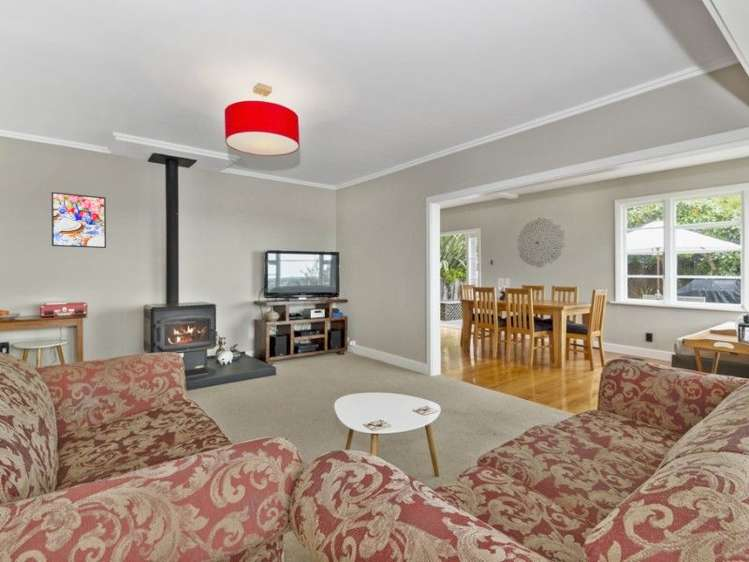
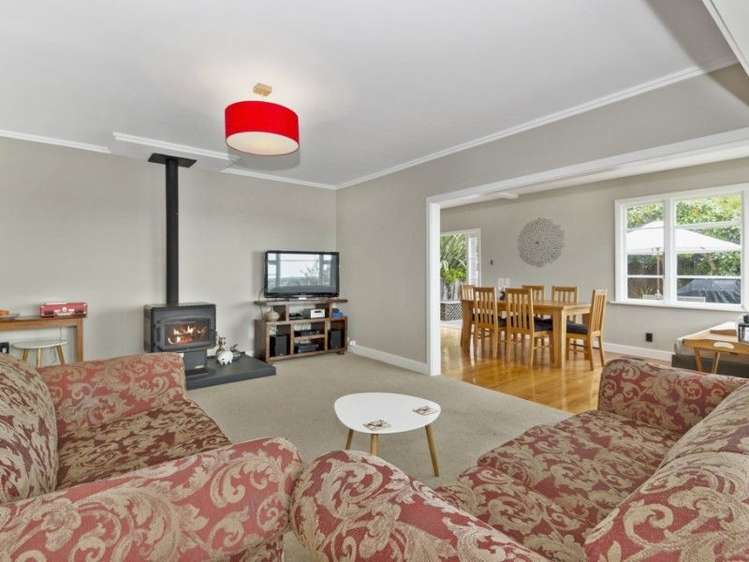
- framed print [50,191,107,249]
